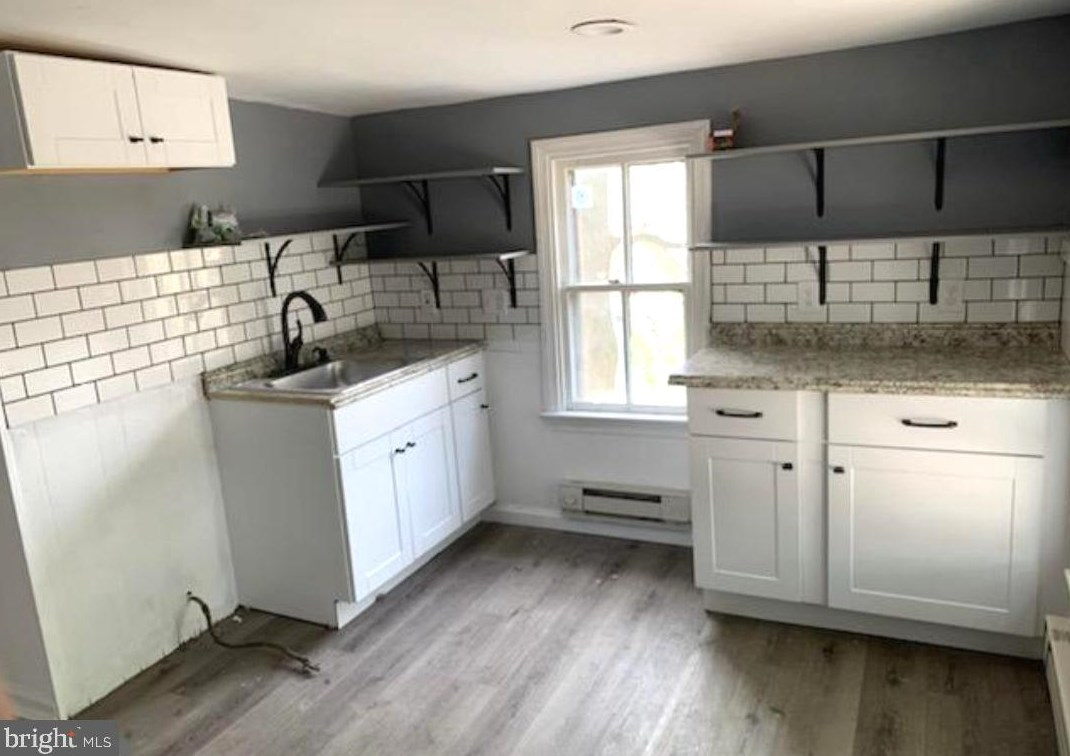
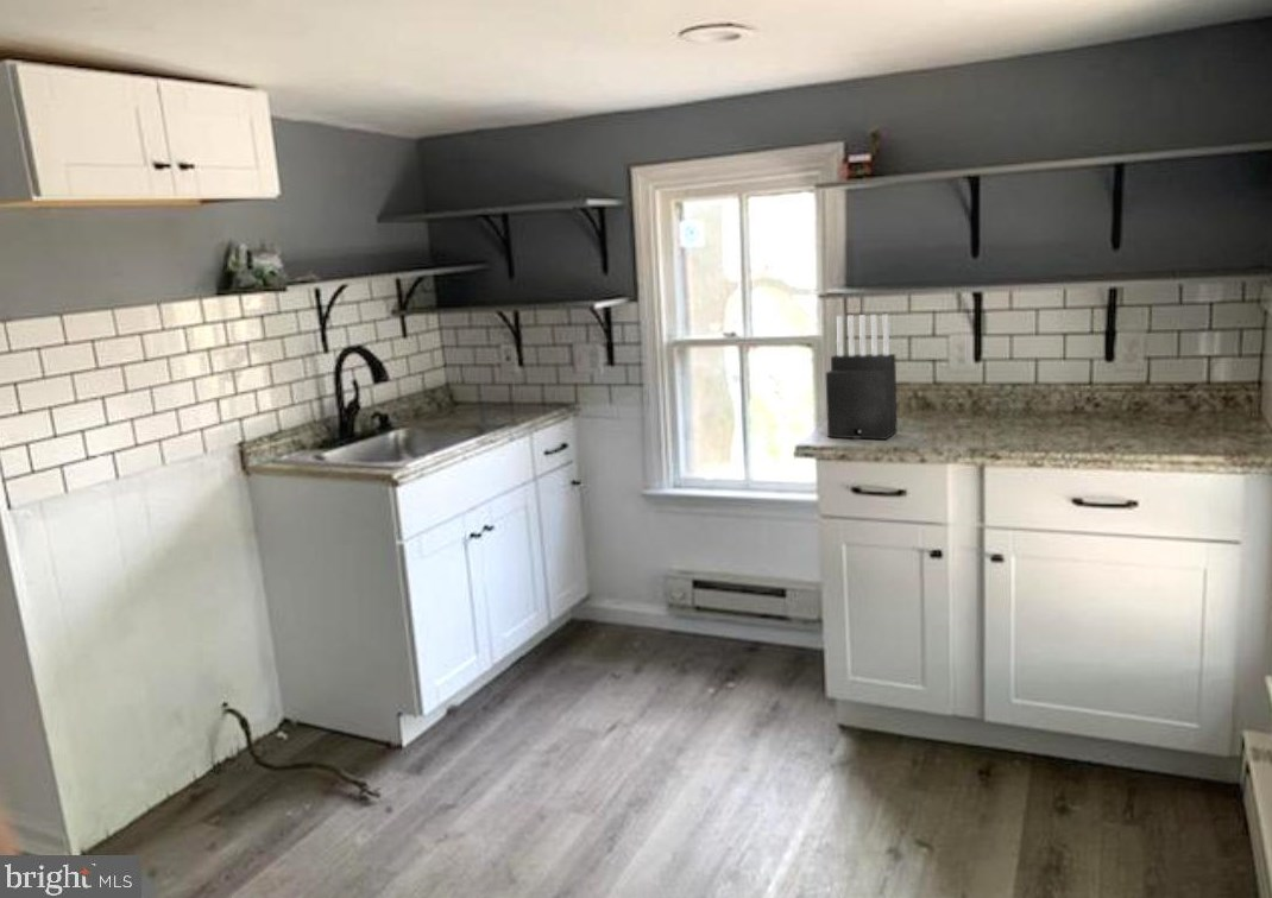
+ knife block [825,314,899,441]
